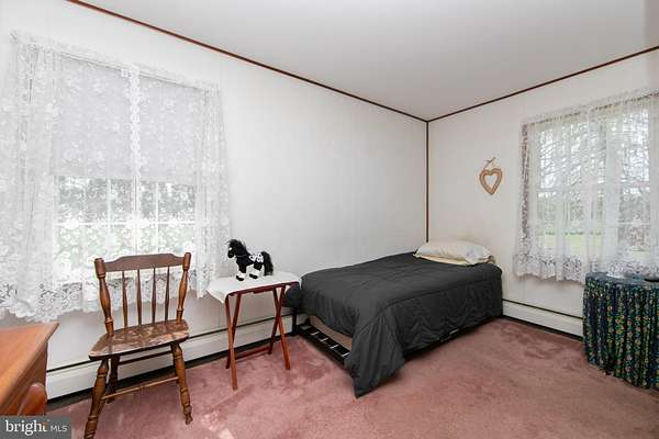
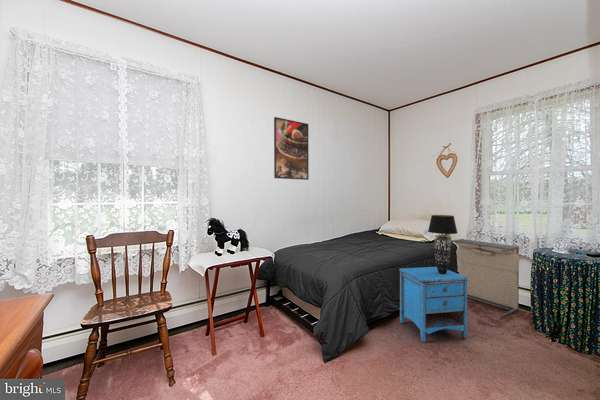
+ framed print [273,116,310,181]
+ table lamp [427,214,459,274]
+ laundry hamper [450,238,520,318]
+ nightstand [398,266,468,343]
